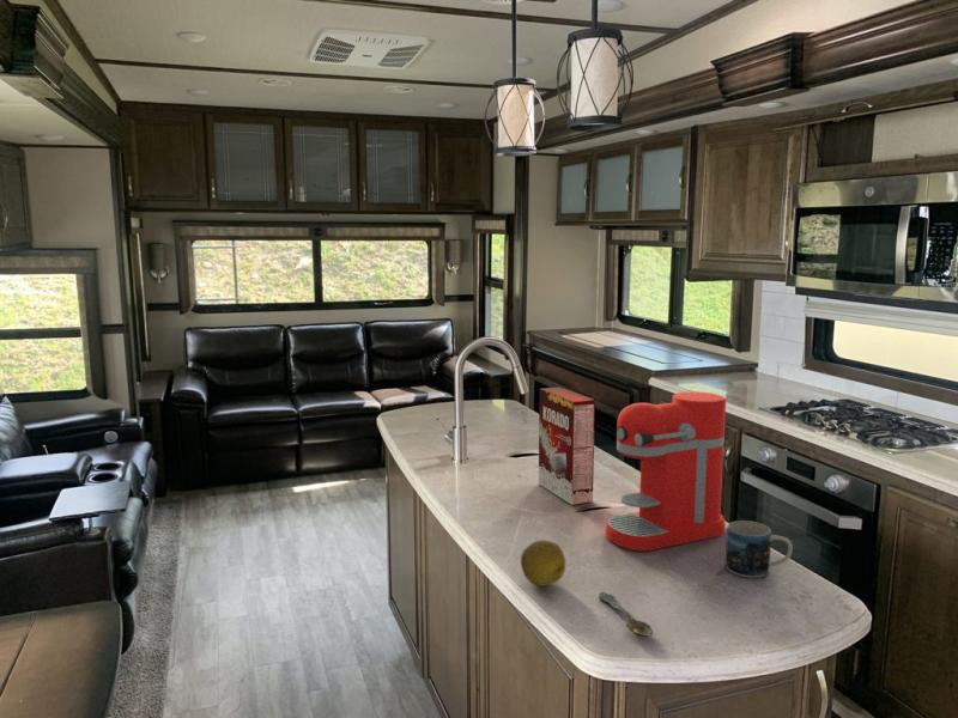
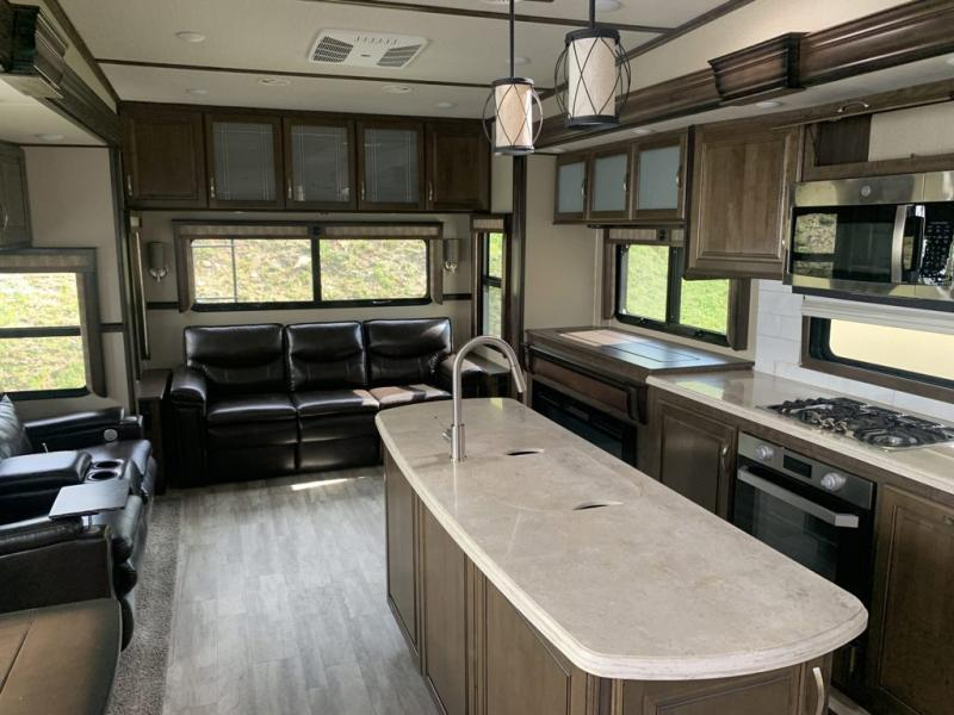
- mug [724,519,794,579]
- spoon [598,591,654,638]
- cereal box [538,387,596,506]
- fruit [520,538,566,588]
- coffee maker [605,390,727,552]
